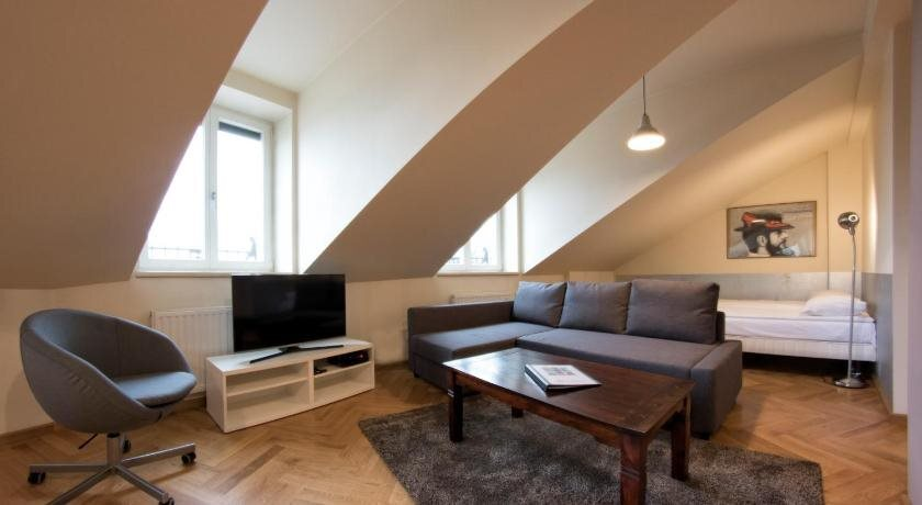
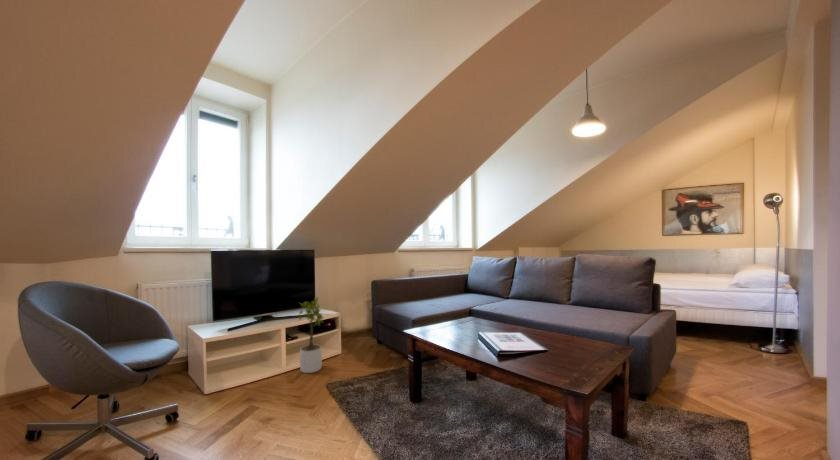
+ potted plant [297,296,325,374]
